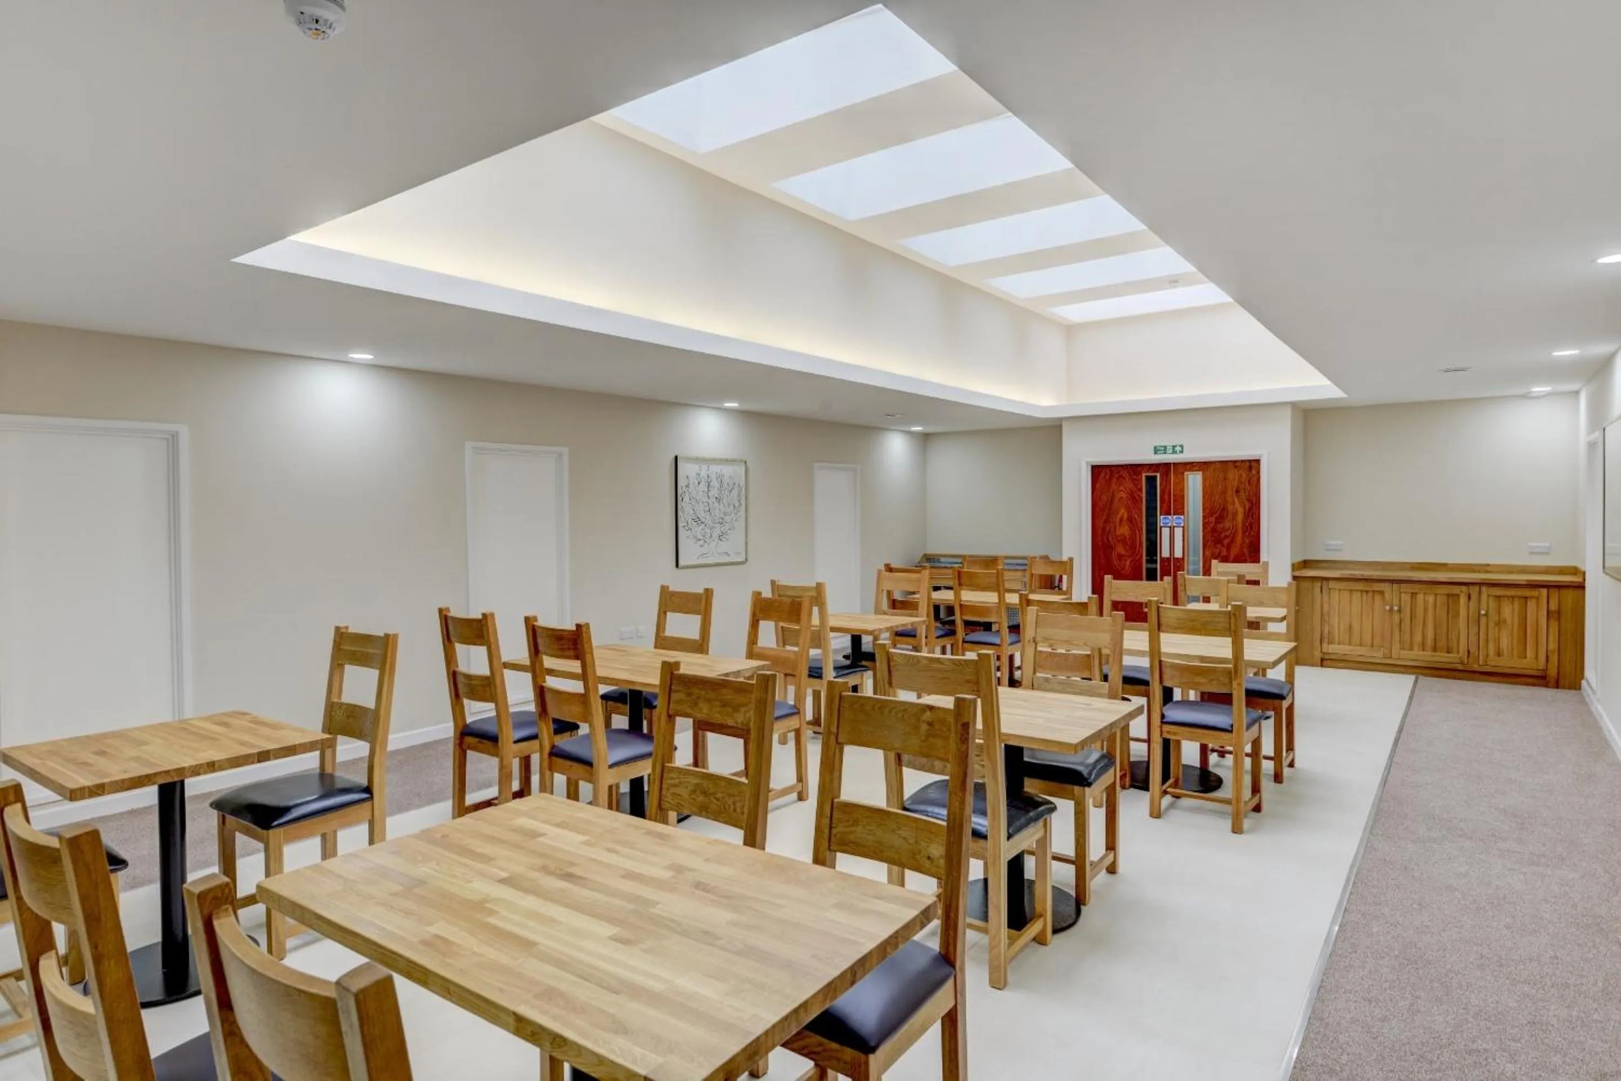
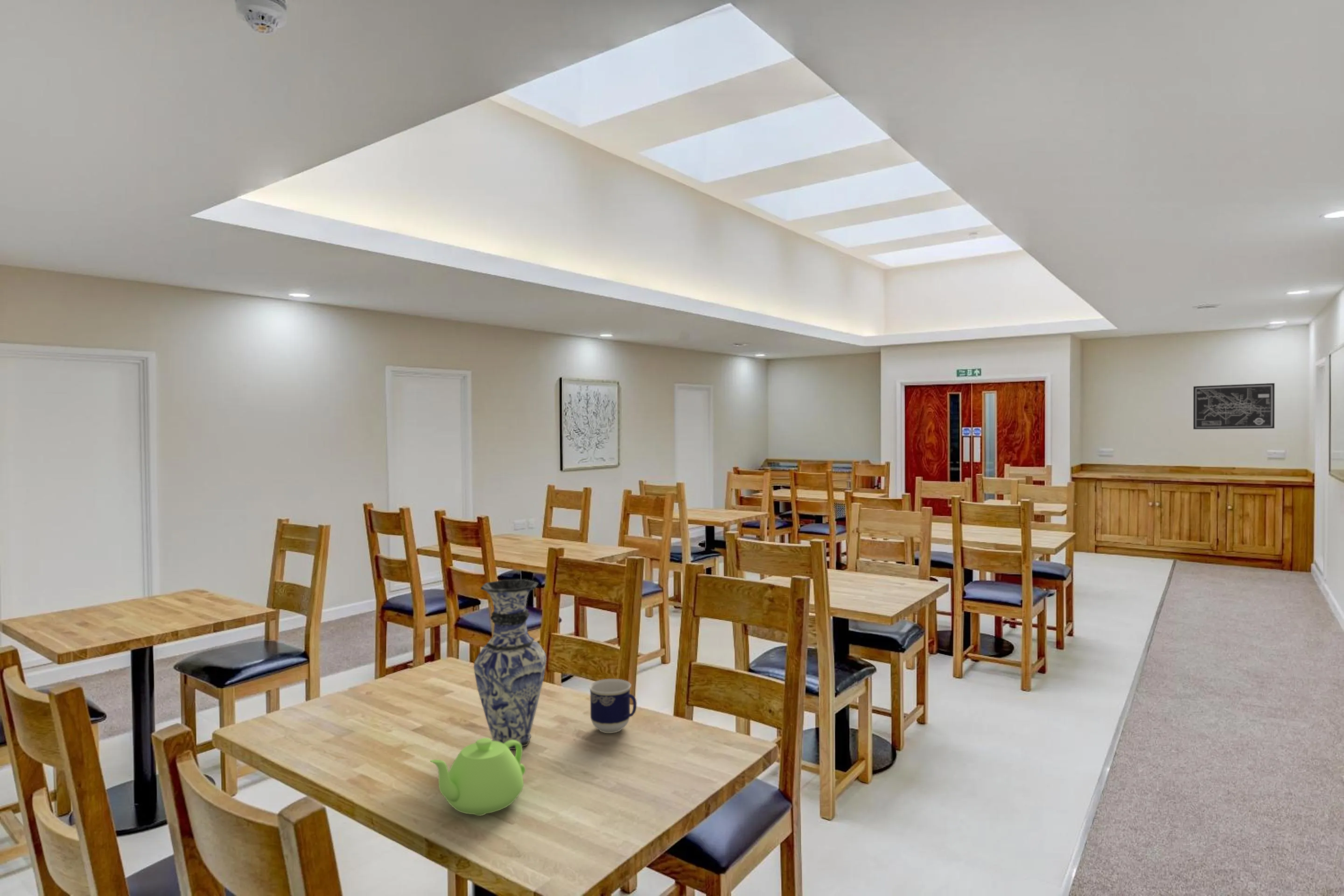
+ wall art [1193,383,1275,430]
+ vase [473,579,547,750]
+ cup [588,679,637,734]
+ teapot [429,737,526,816]
